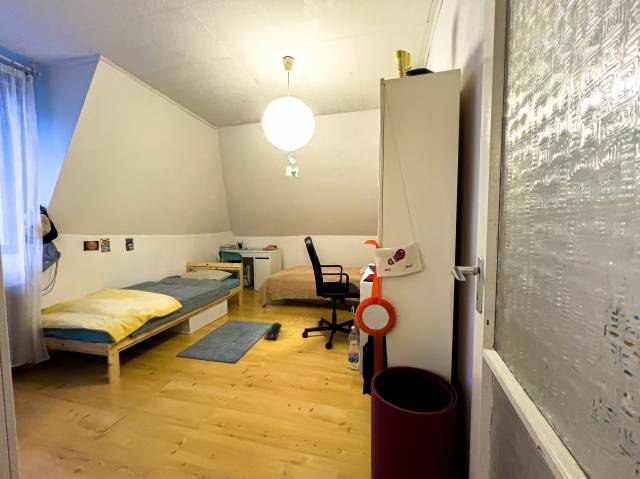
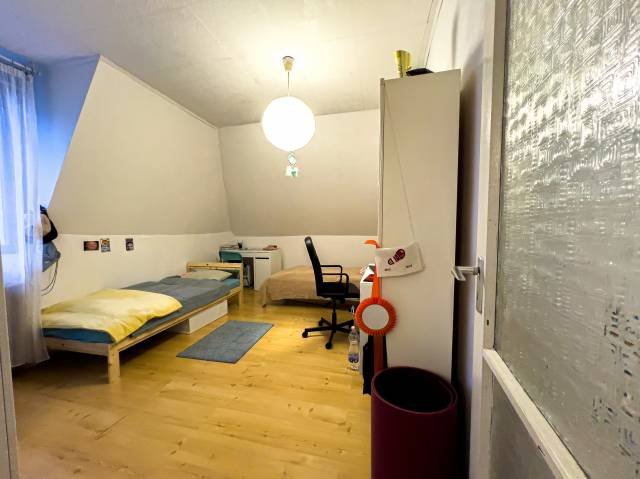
- shoe [263,322,283,340]
